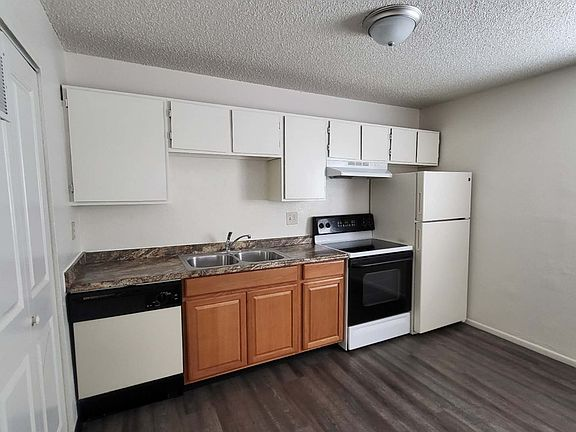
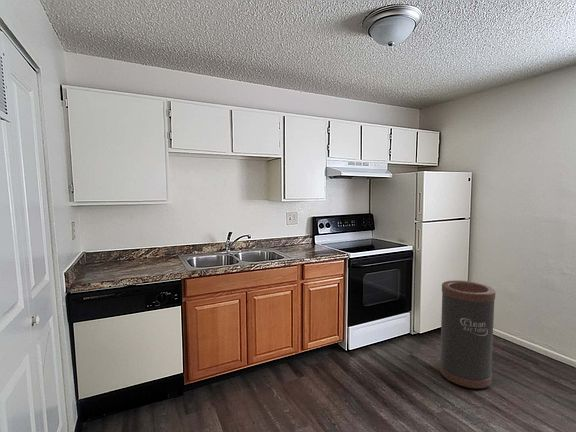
+ trash can [438,280,496,389]
